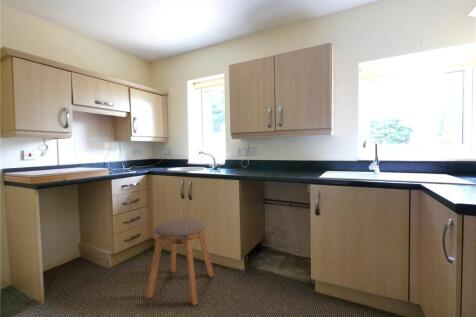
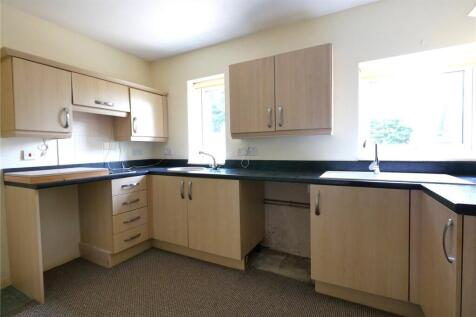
- stool [145,218,215,306]
